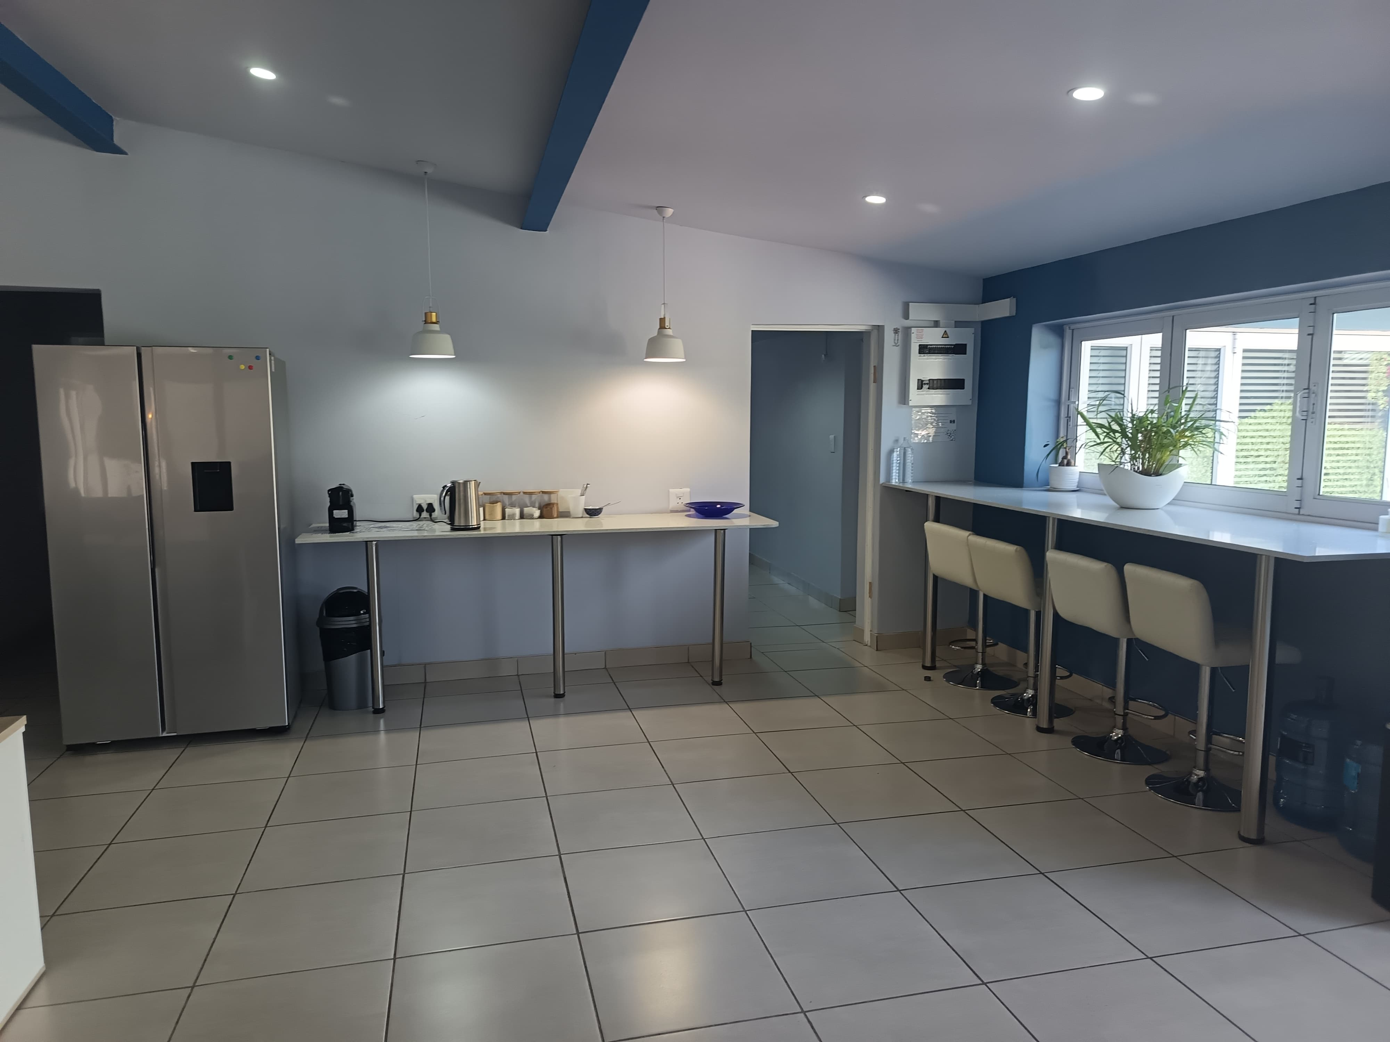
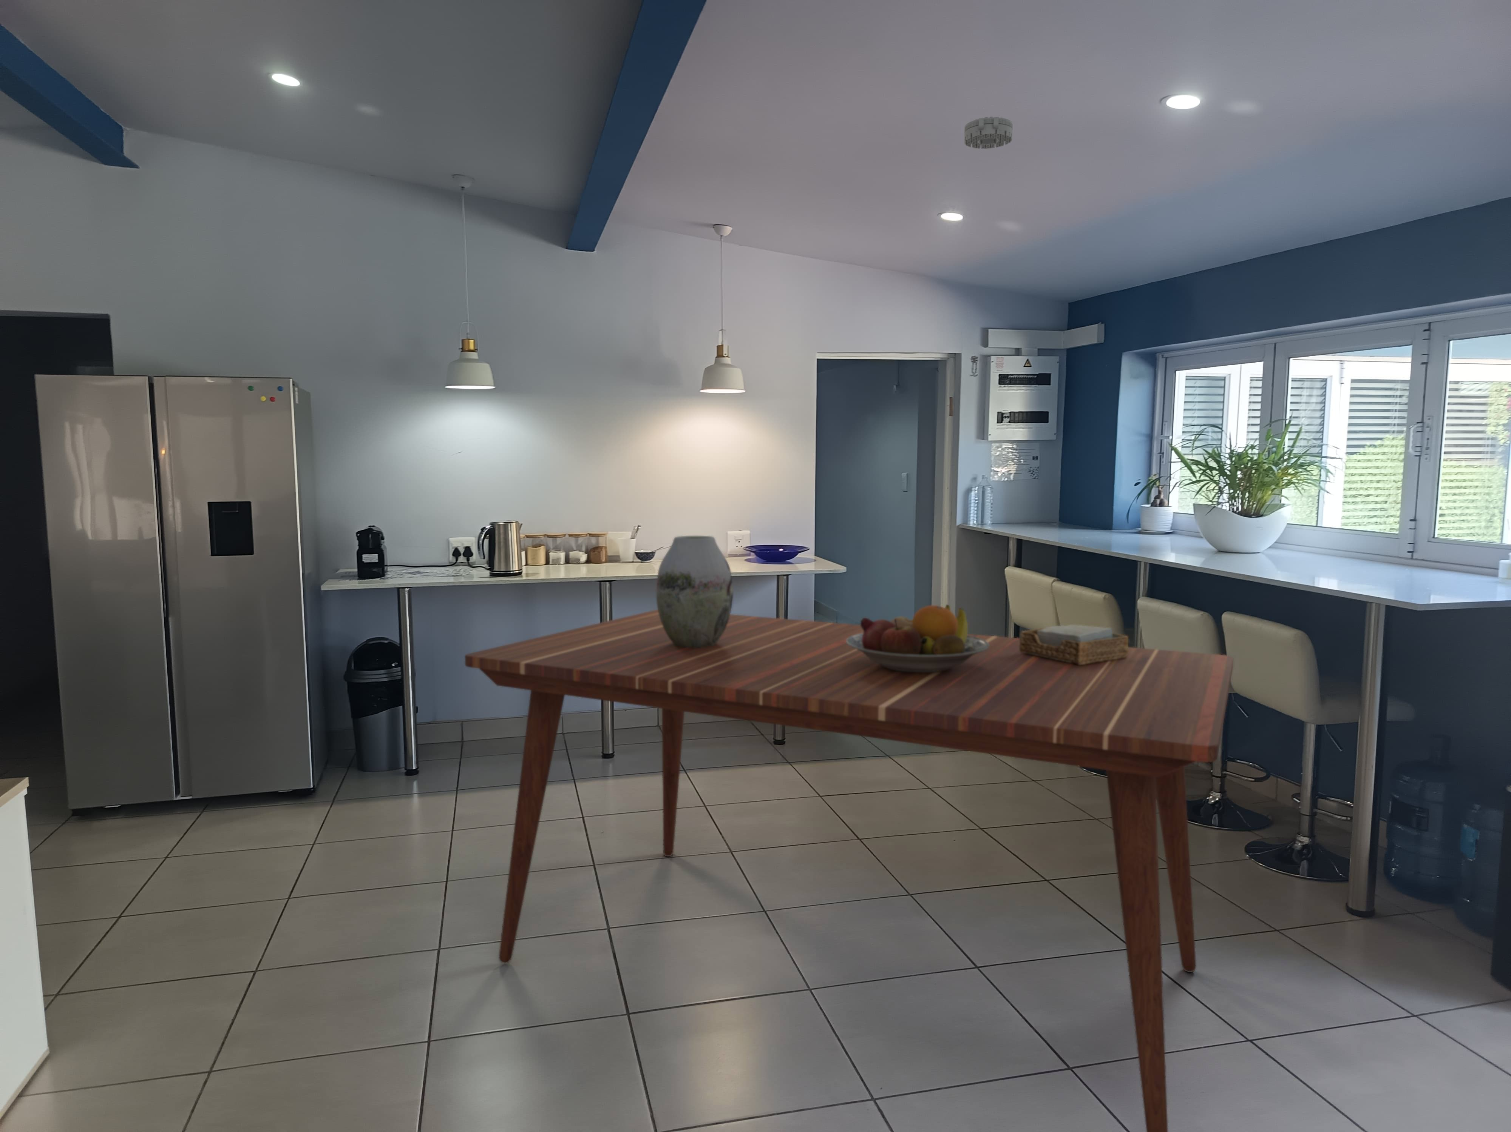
+ dining table [464,609,1234,1132]
+ fruit bowl [847,604,989,673]
+ vase [656,535,733,648]
+ napkin holder [1020,624,1129,665]
+ smoke detector [964,117,1014,149]
